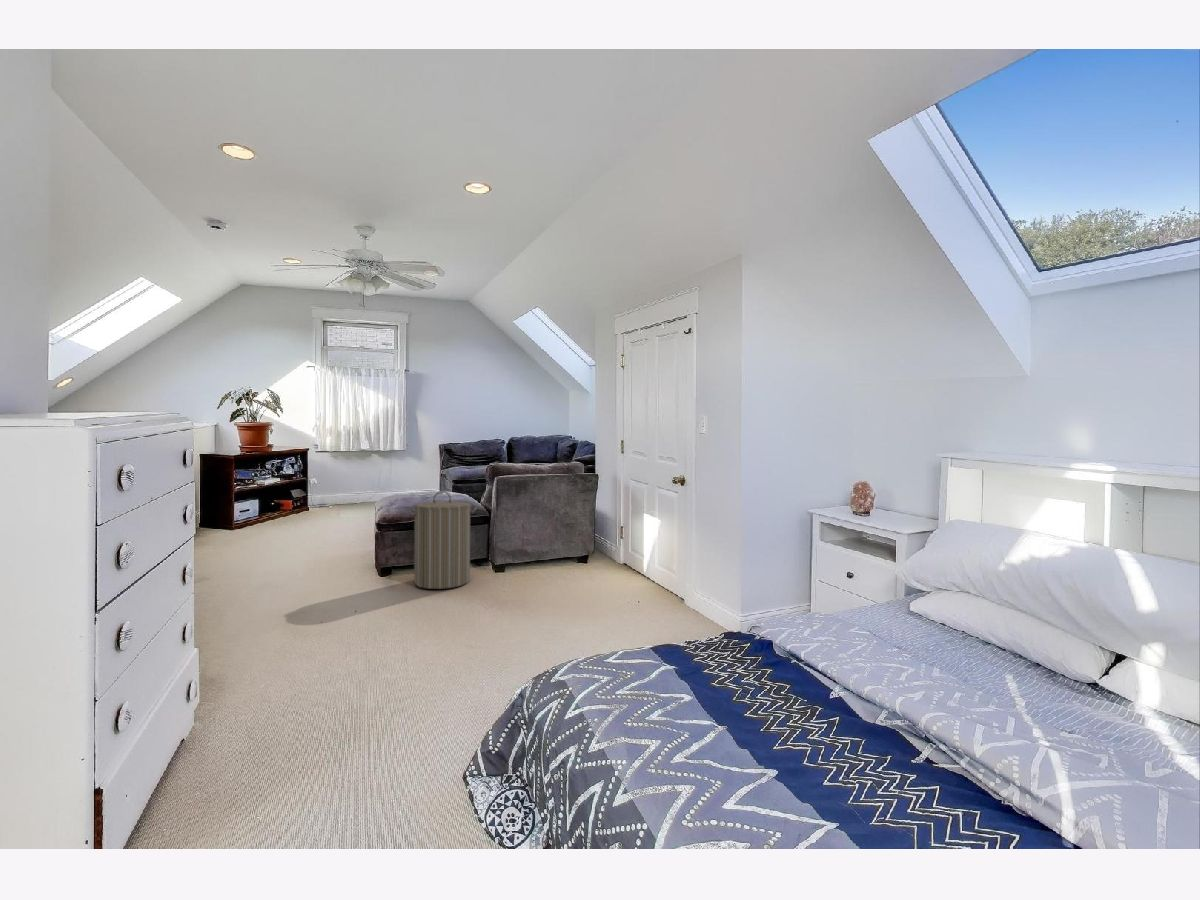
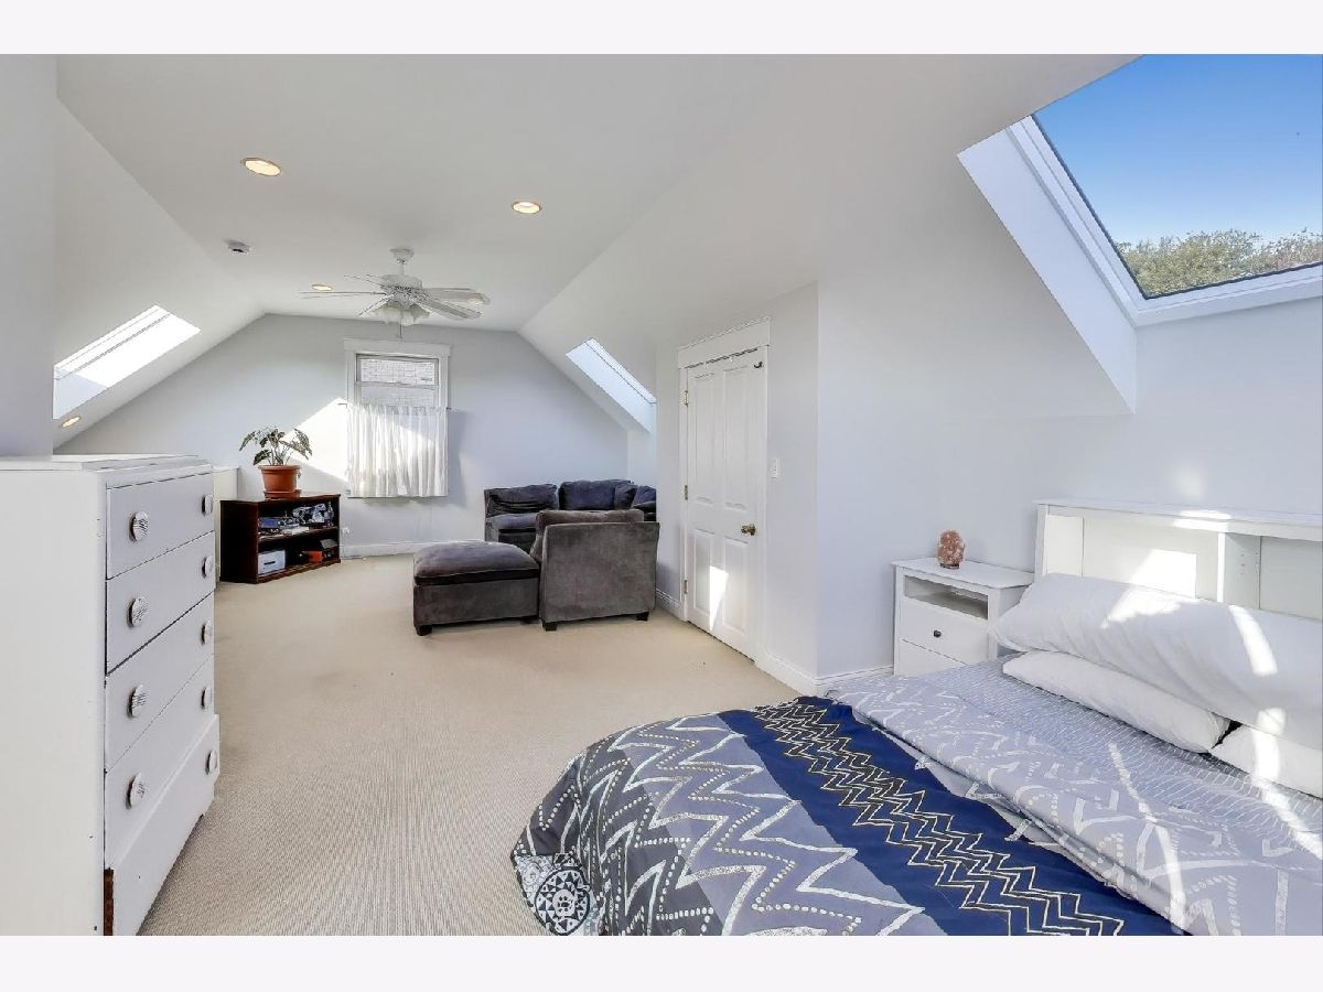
- laundry hamper [407,490,478,590]
